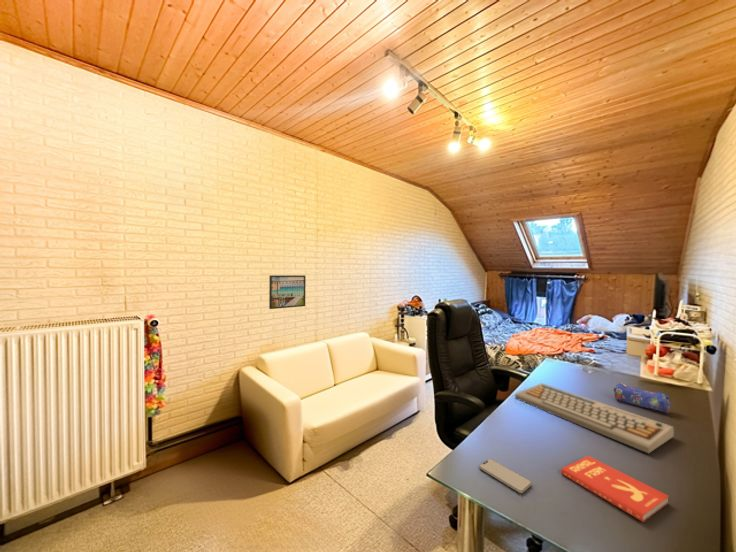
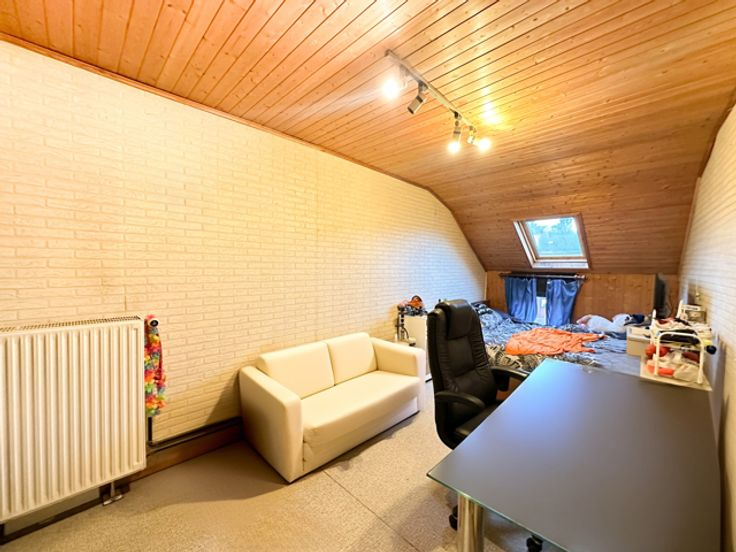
- smartphone [478,458,533,494]
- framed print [268,274,307,310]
- book [560,455,670,523]
- keyboard [514,382,675,454]
- pencil case [611,382,672,414]
